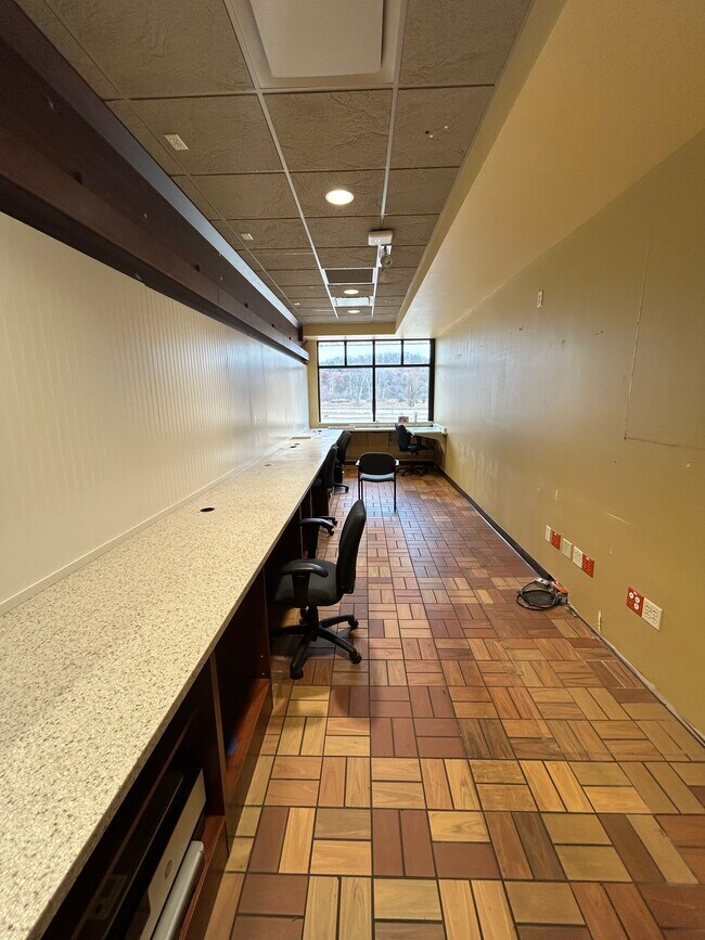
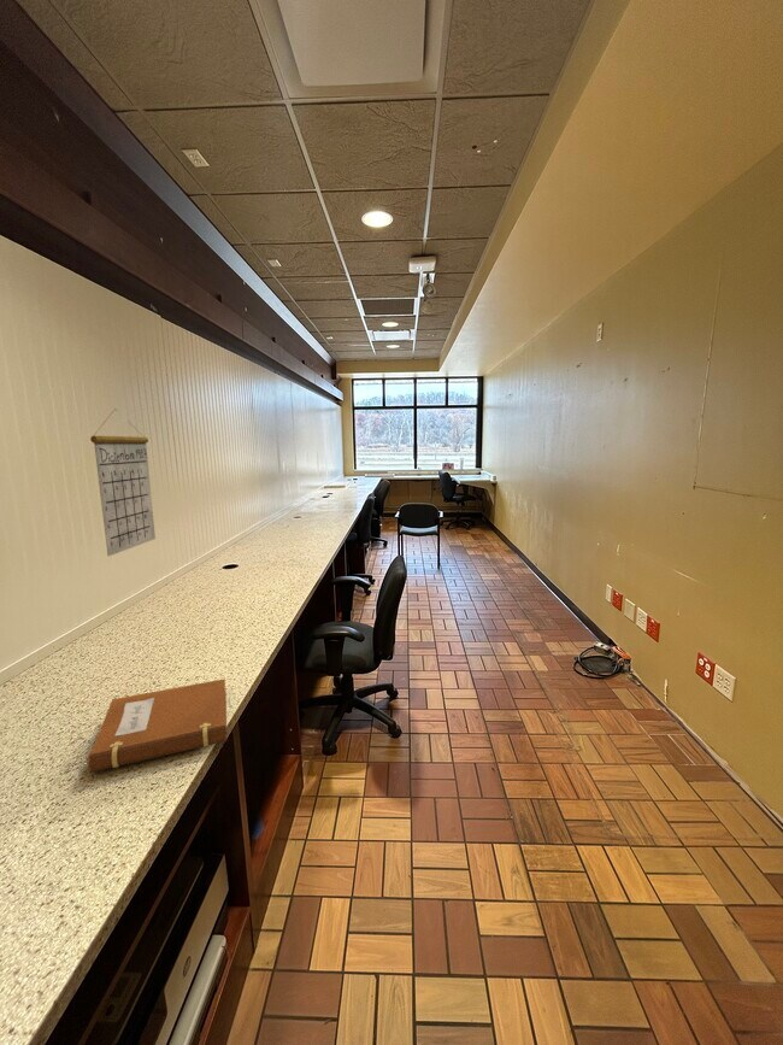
+ notebook [86,677,228,774]
+ calendar [89,407,157,557]
